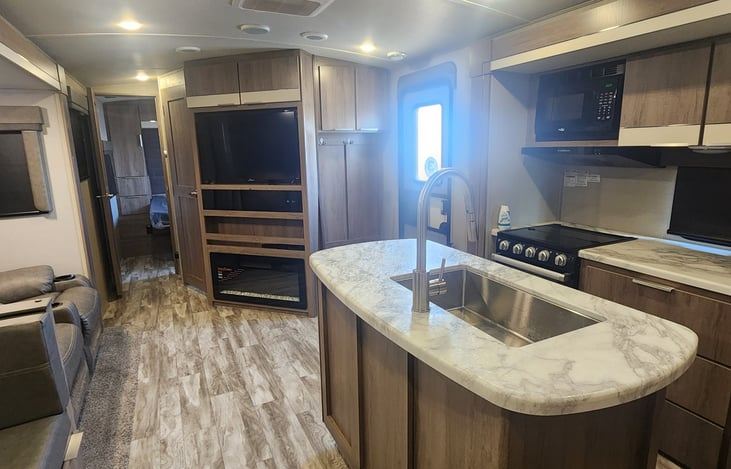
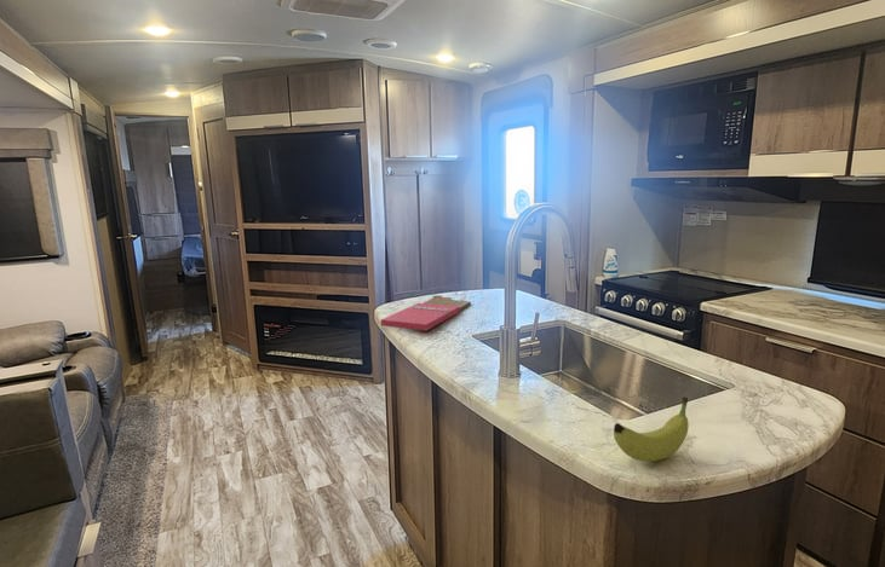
+ cutting board [380,295,472,332]
+ fruit [613,395,690,463]
